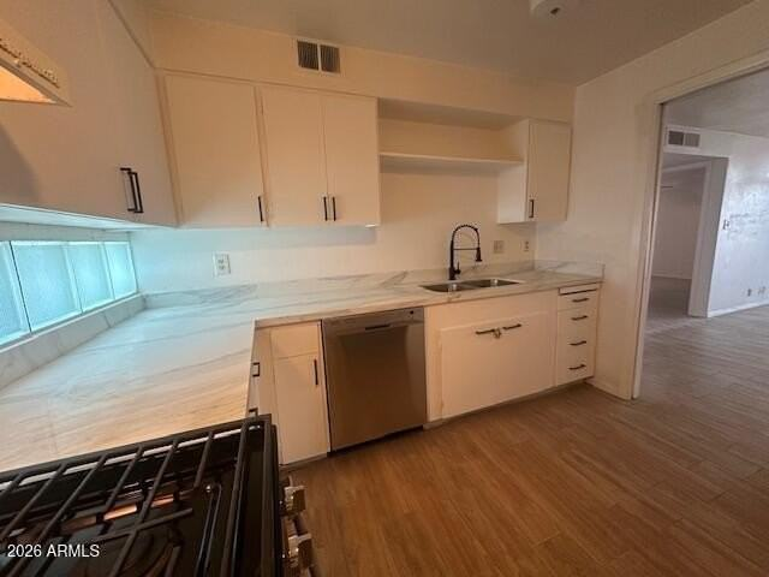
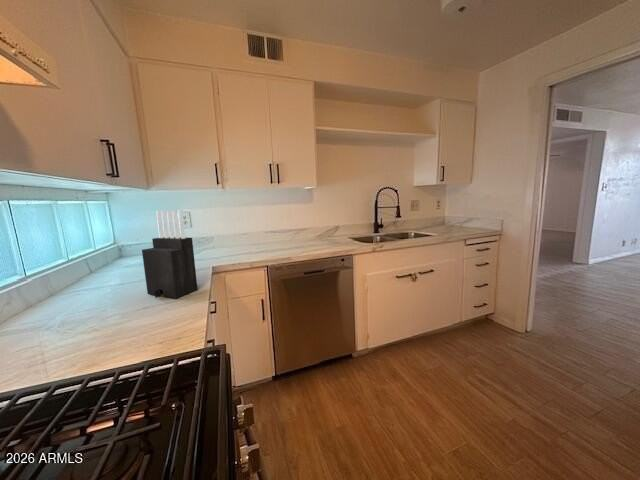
+ knife block [141,209,199,299]
